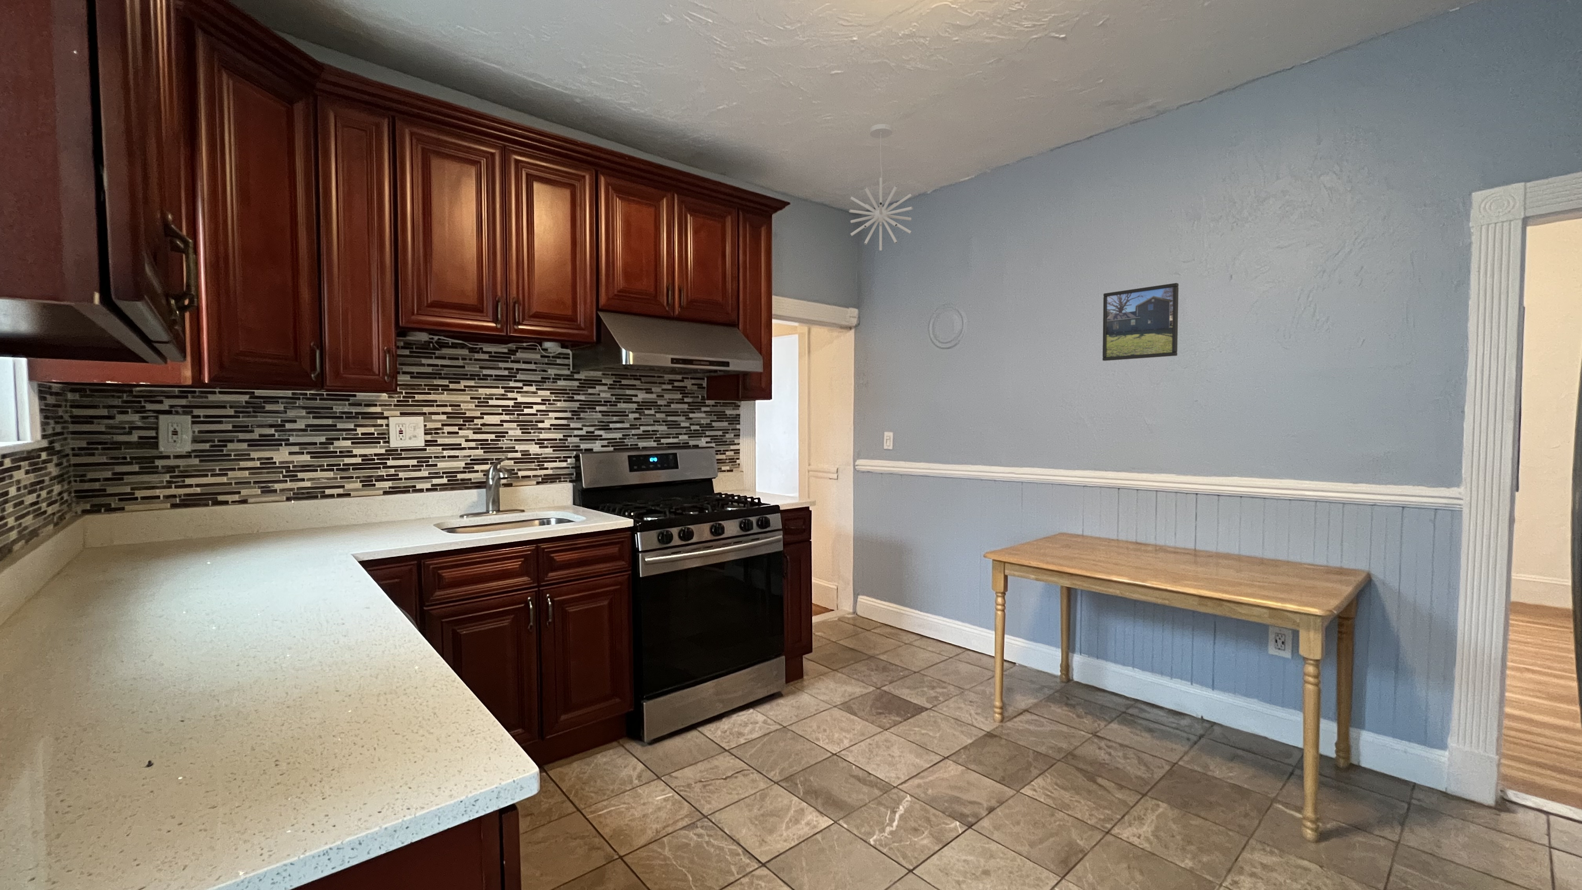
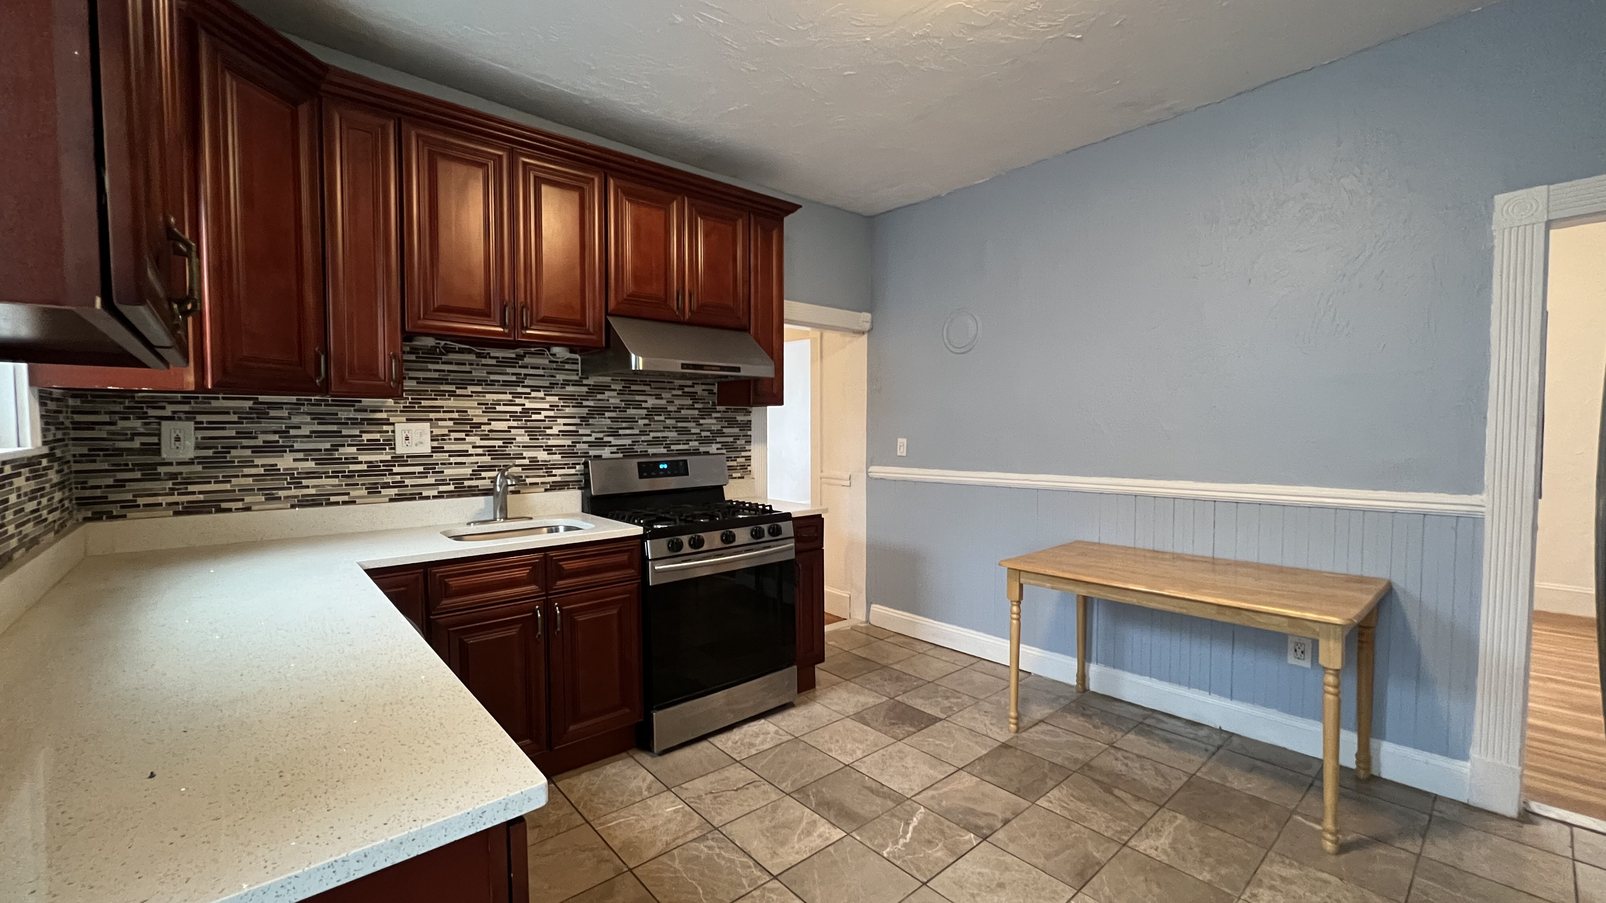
- pendant light [849,124,914,251]
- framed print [1102,283,1179,362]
